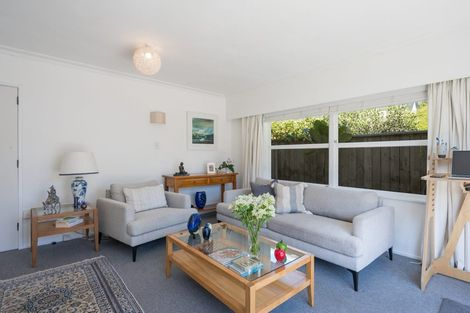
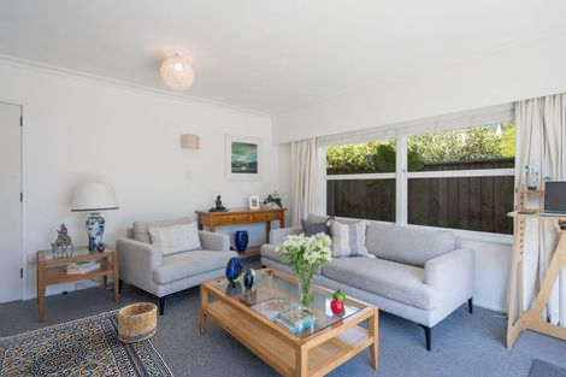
+ basket [116,301,159,344]
